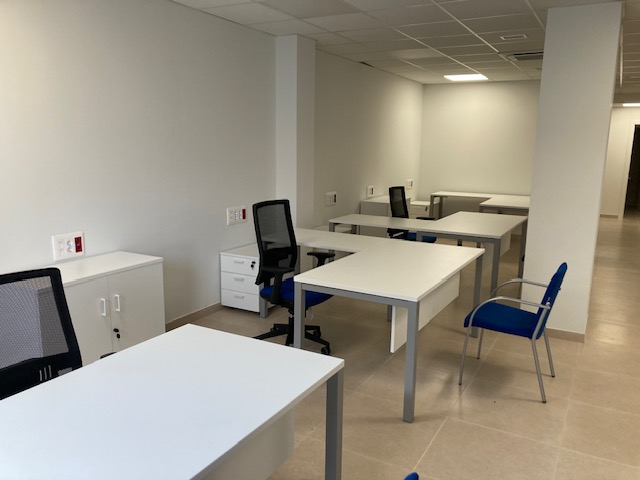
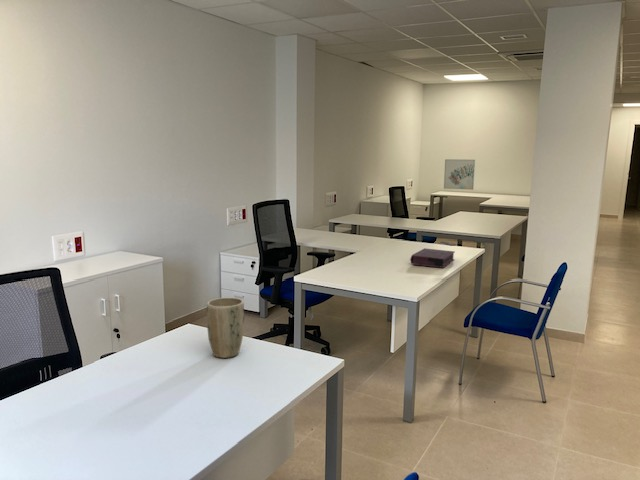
+ book [409,241,457,269]
+ plant pot [206,296,245,359]
+ wall art [443,158,476,191]
